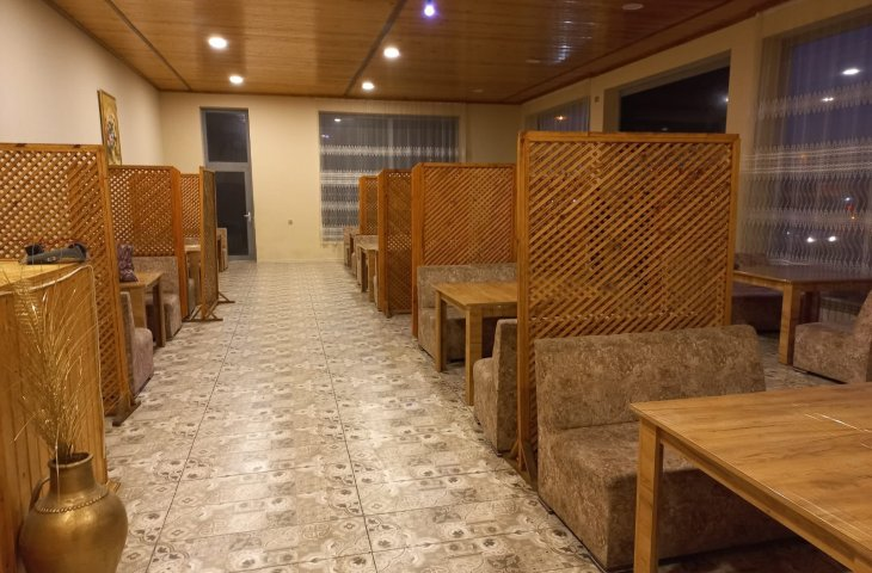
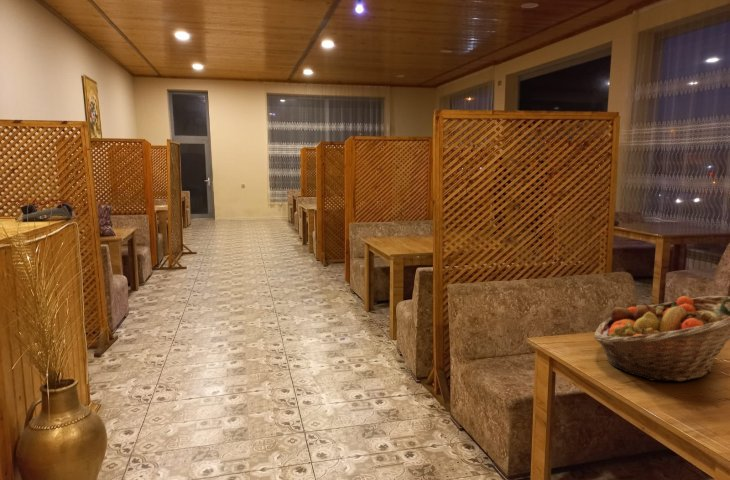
+ fruit basket [593,295,730,382]
